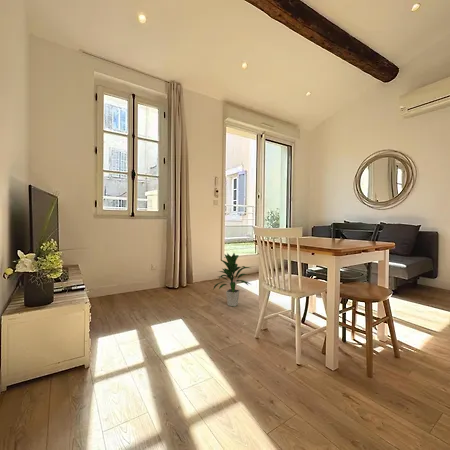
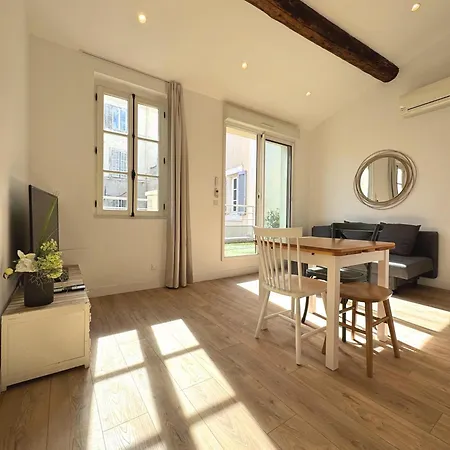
- indoor plant [212,252,251,307]
